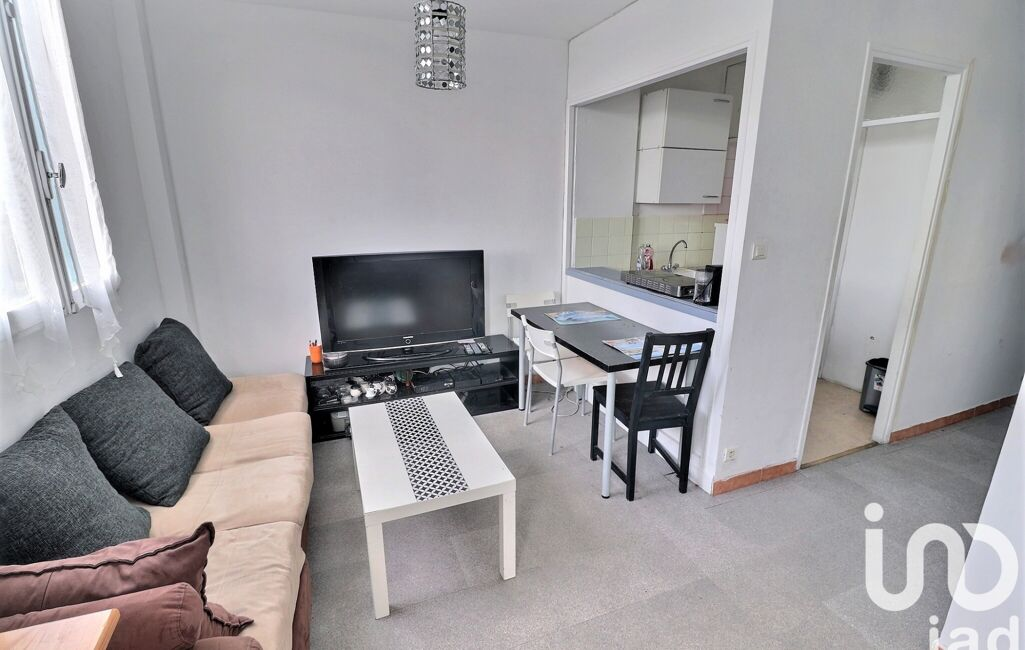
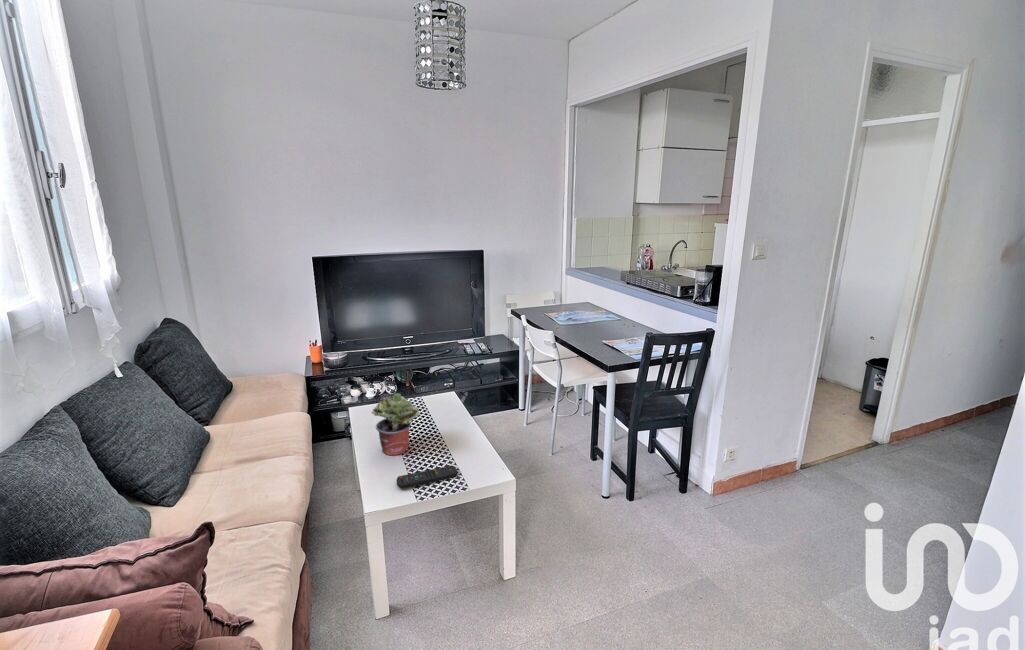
+ potted plant [371,392,420,456]
+ remote control [396,465,458,490]
